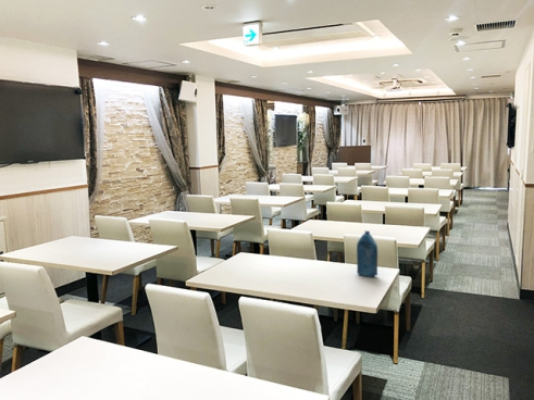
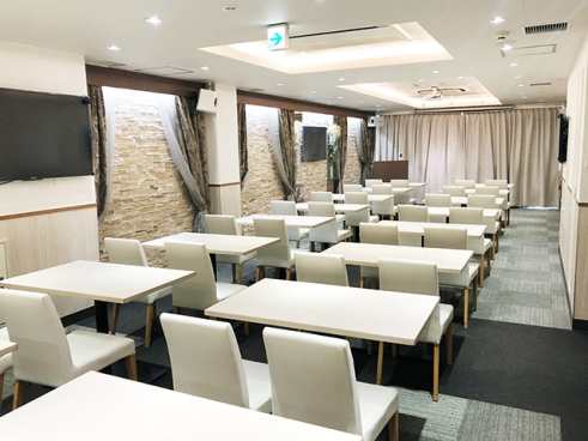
- bottle [356,230,378,278]
